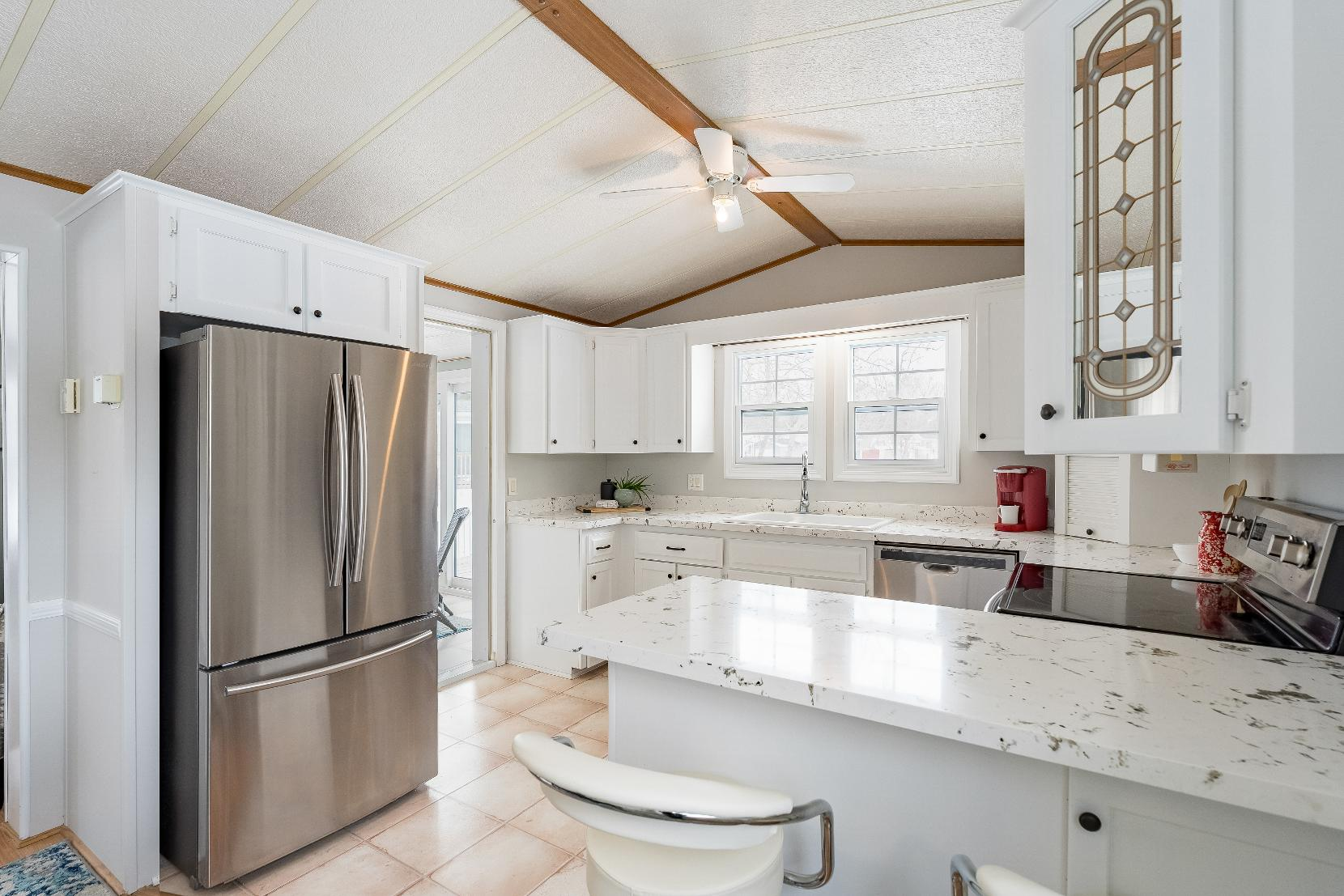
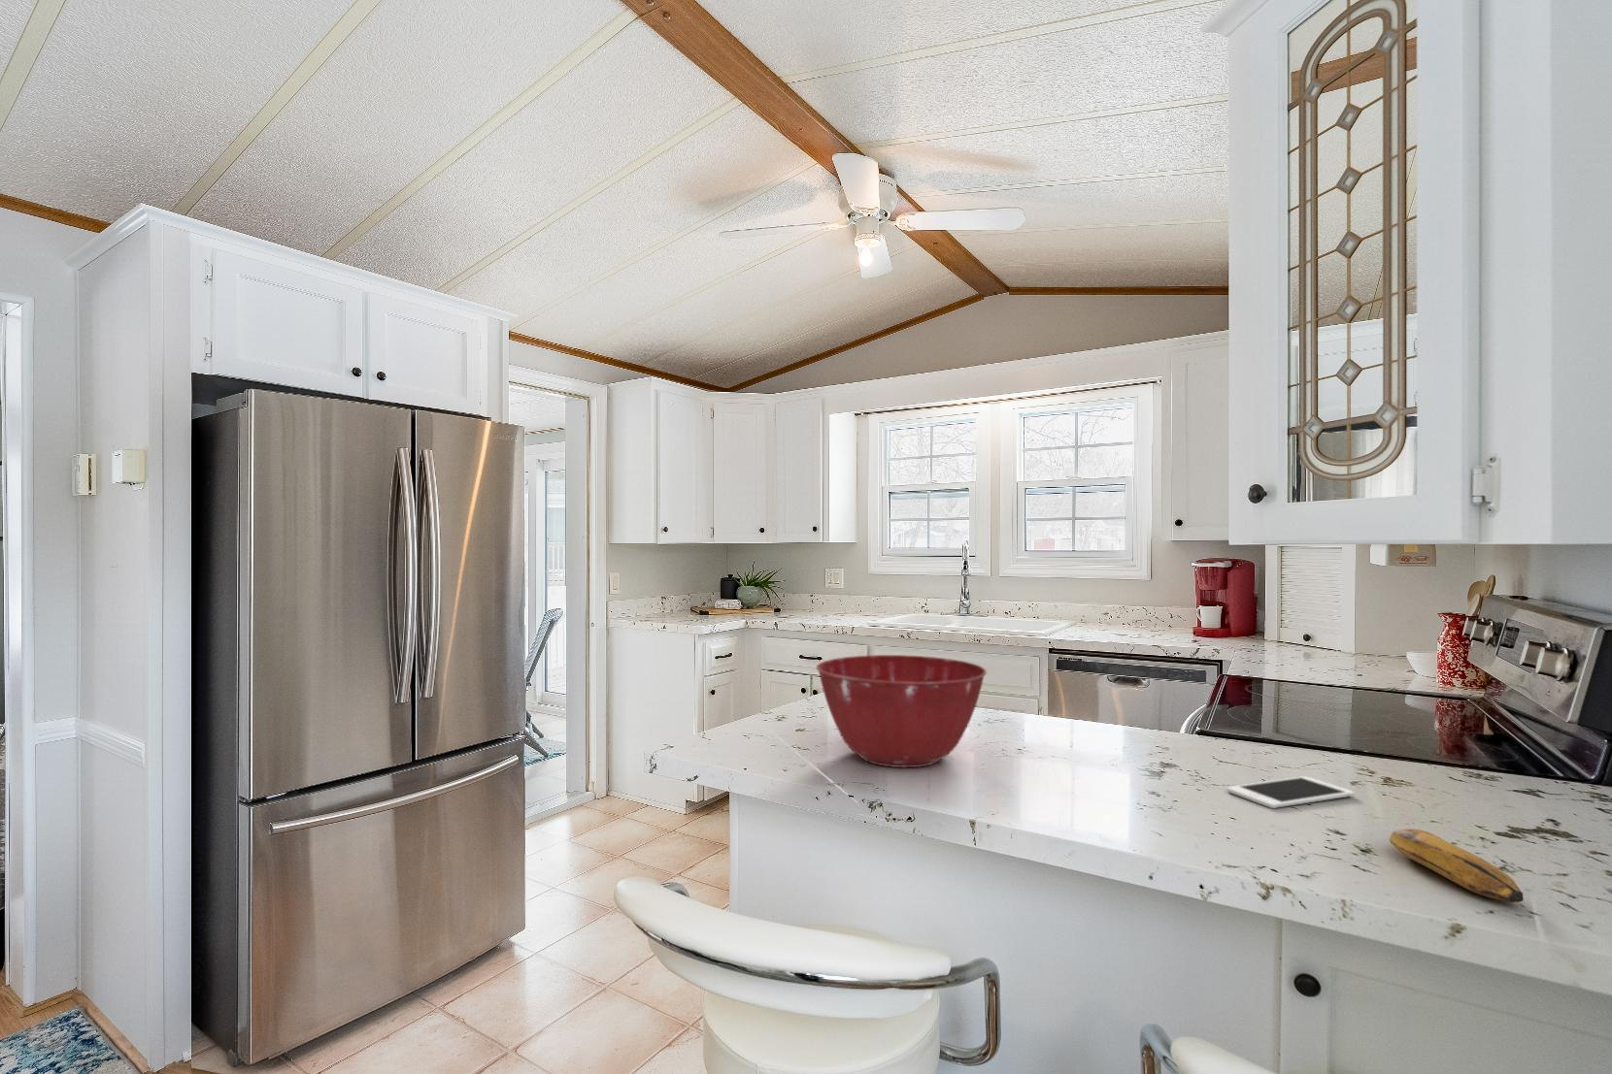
+ mixing bowl [816,654,987,768]
+ banana [1389,827,1524,904]
+ cell phone [1226,776,1355,809]
